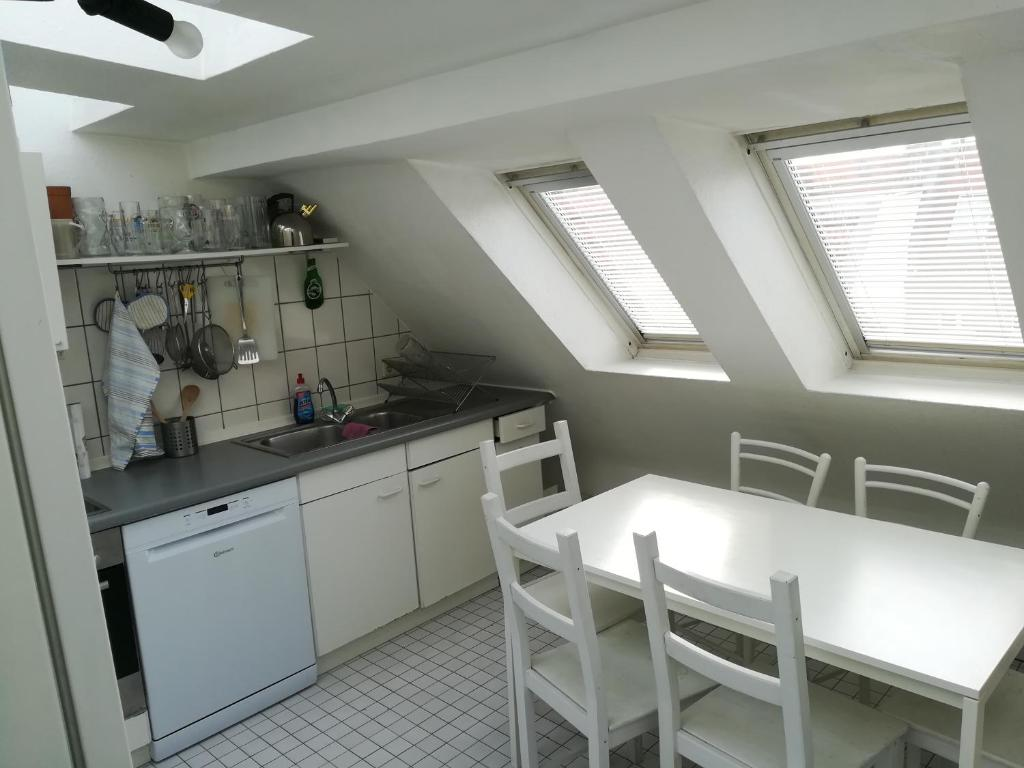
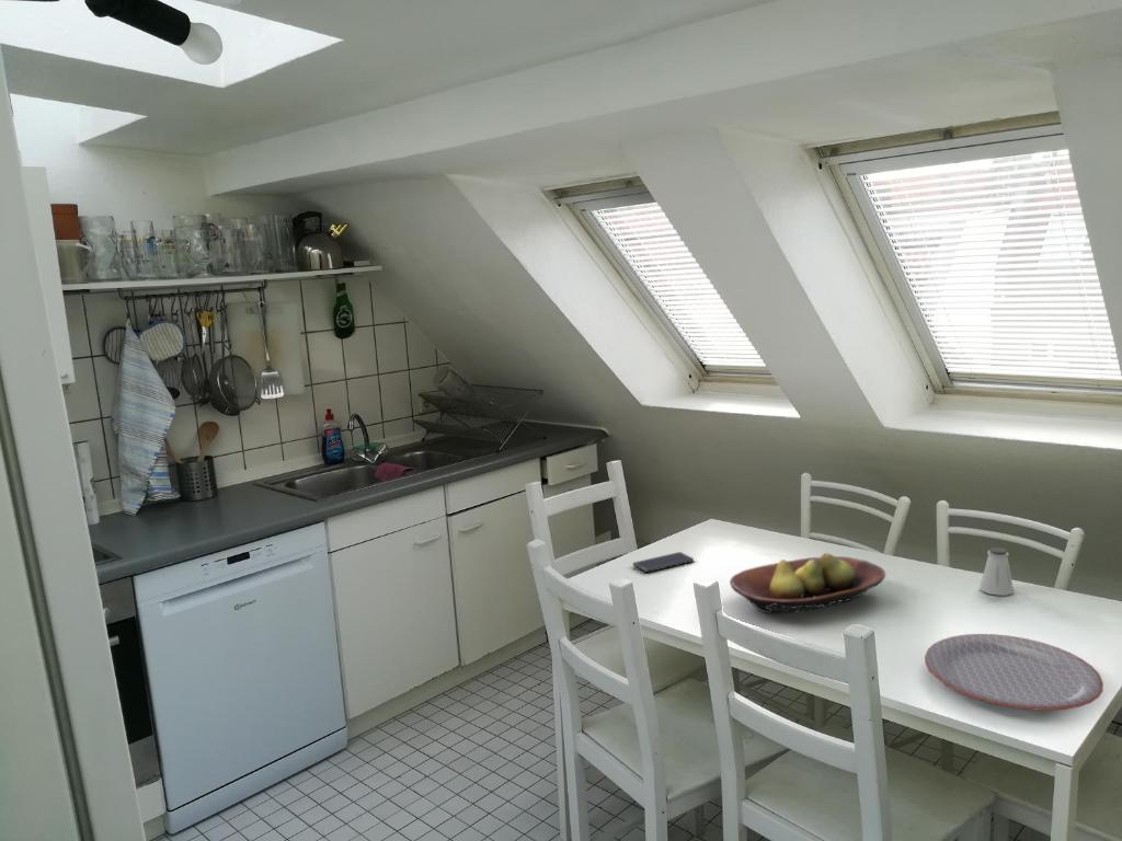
+ plate [924,633,1104,712]
+ smartphone [632,551,695,574]
+ fruit bowl [729,552,886,614]
+ saltshaker [978,546,1015,597]
